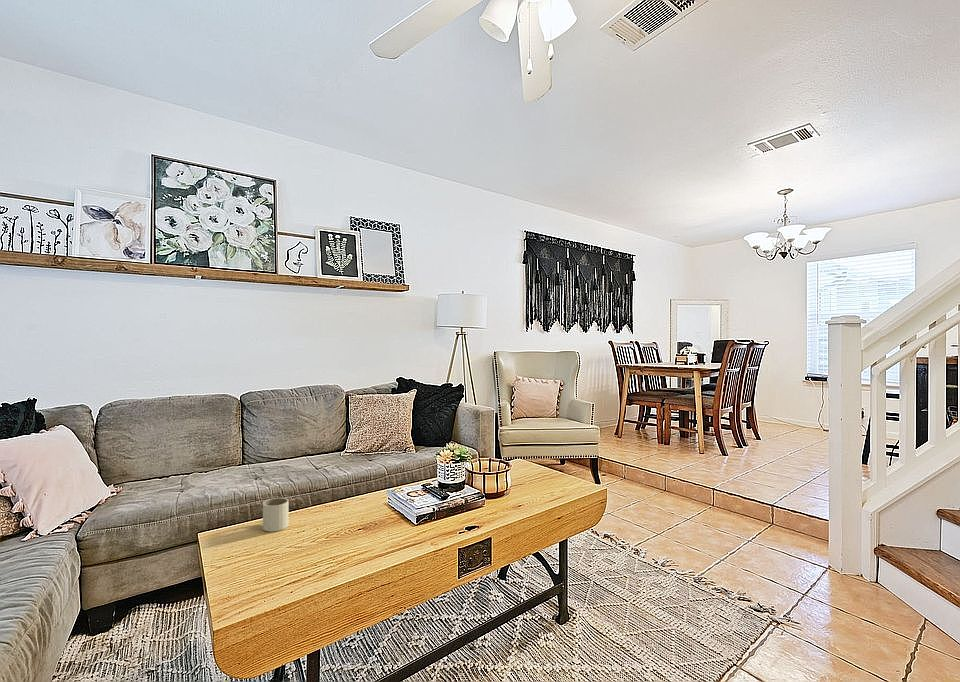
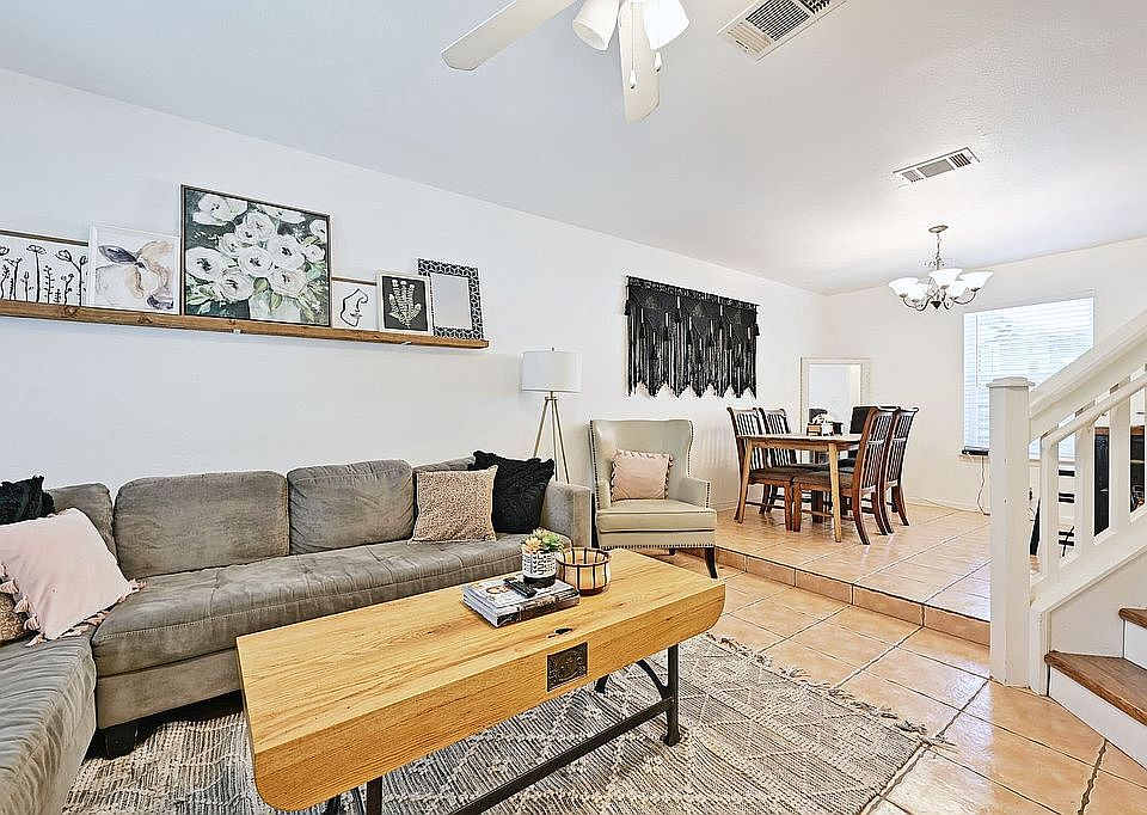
- mug [262,497,289,533]
